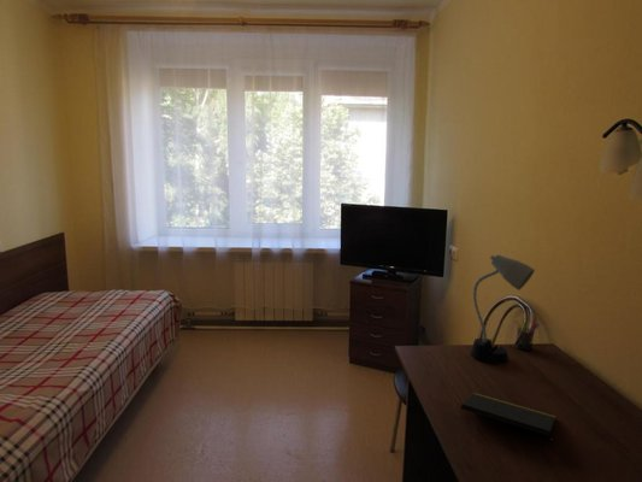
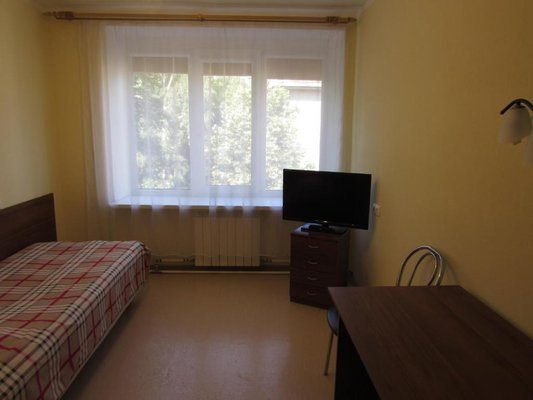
- pen holder [513,317,541,352]
- desk lamp [470,253,536,365]
- notepad [460,392,556,448]
